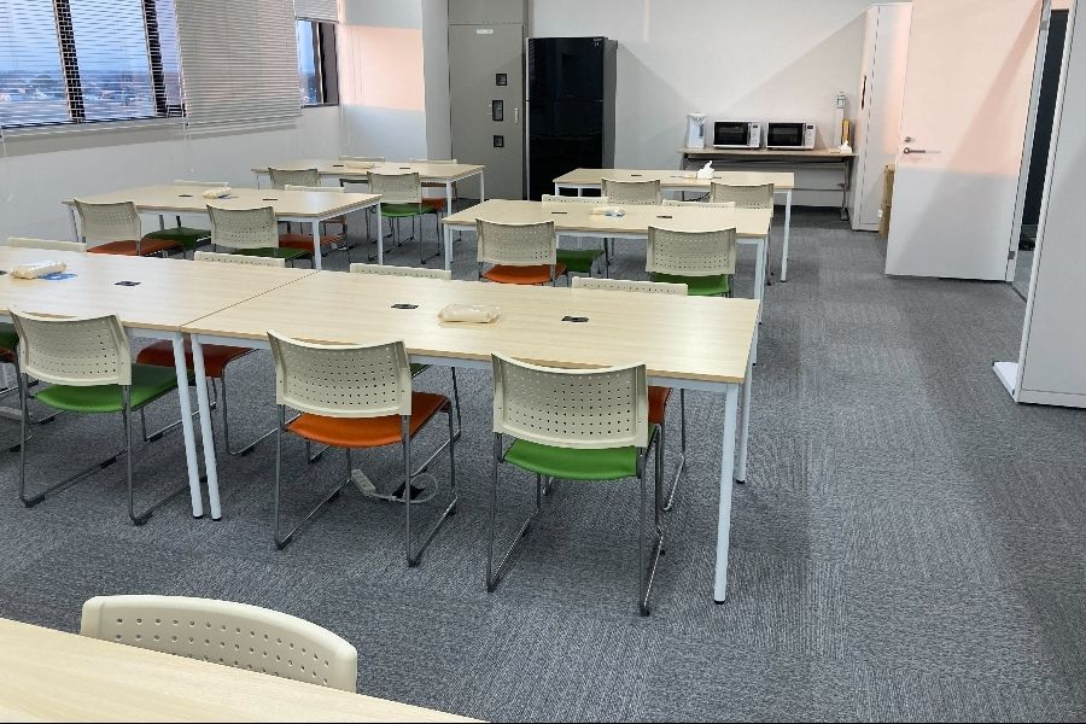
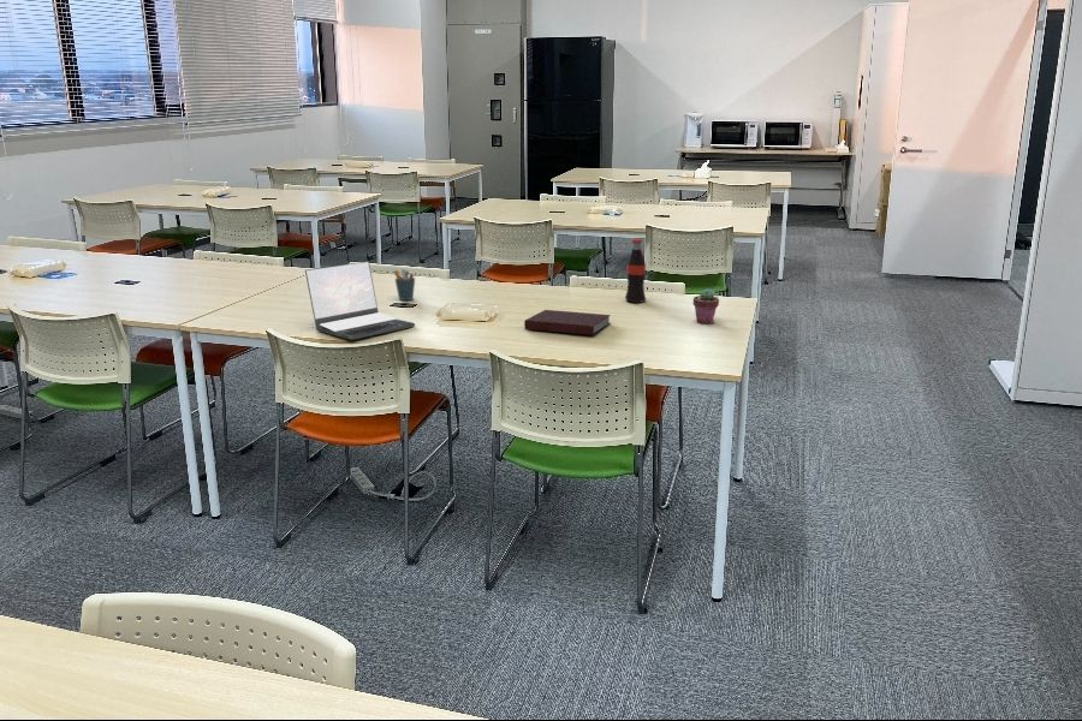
+ laptop [304,260,416,341]
+ notebook [523,309,612,336]
+ bottle [624,238,647,304]
+ potted succulent [692,287,720,324]
+ pen holder [393,268,416,302]
